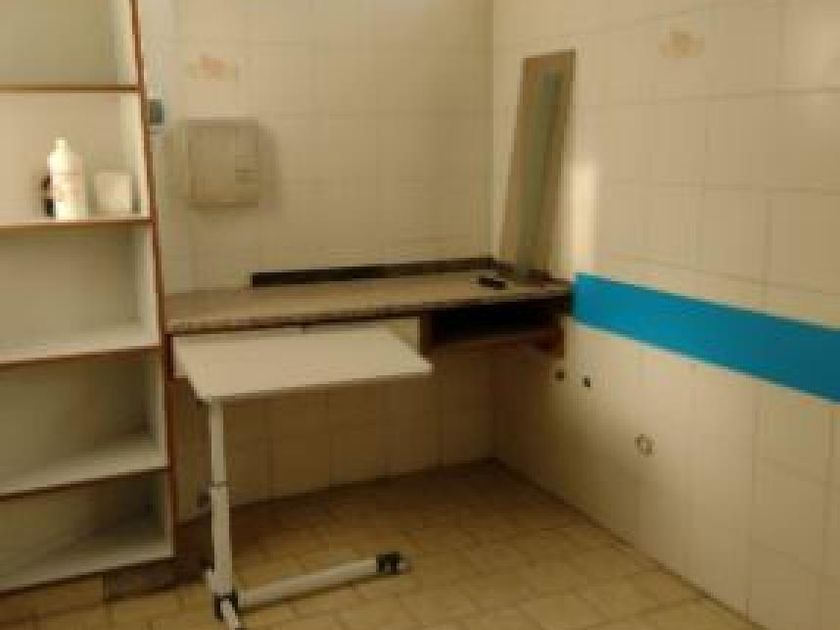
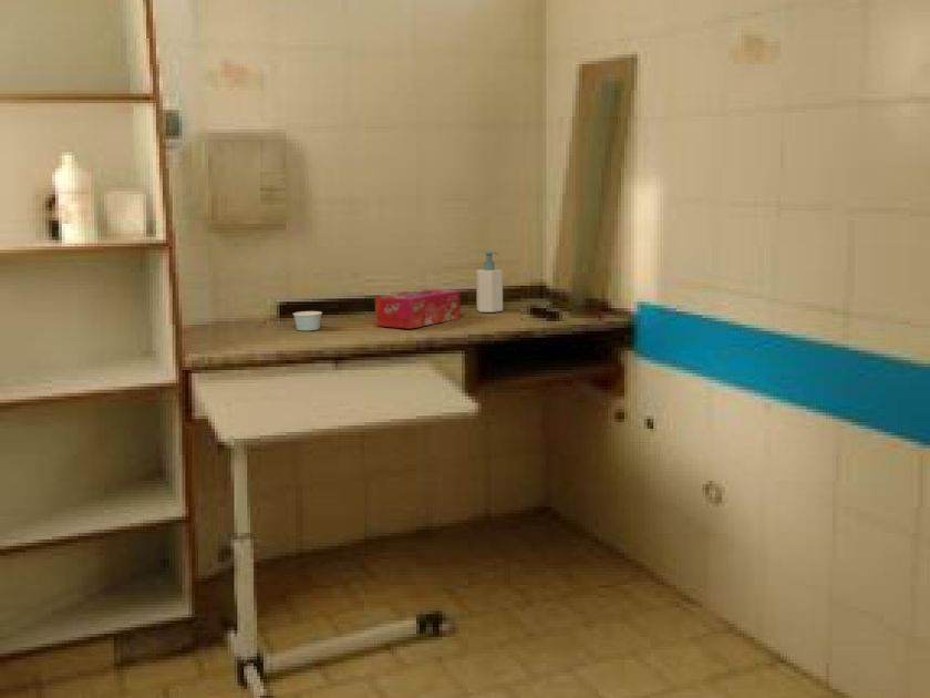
+ tissue box [374,288,462,330]
+ paper cup [292,310,323,331]
+ soap bottle [475,252,504,314]
